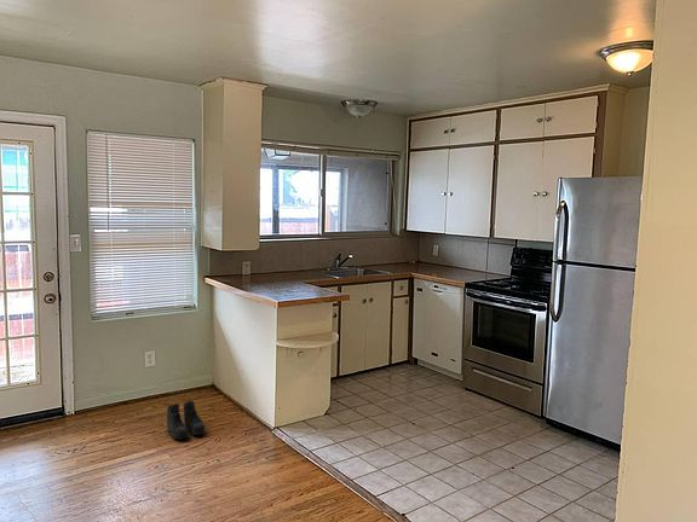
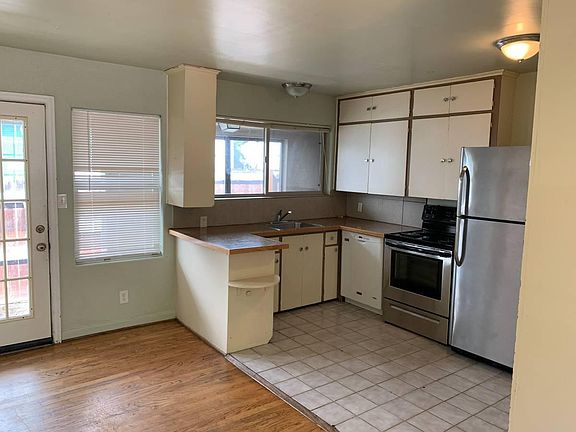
- boots [166,400,207,440]
